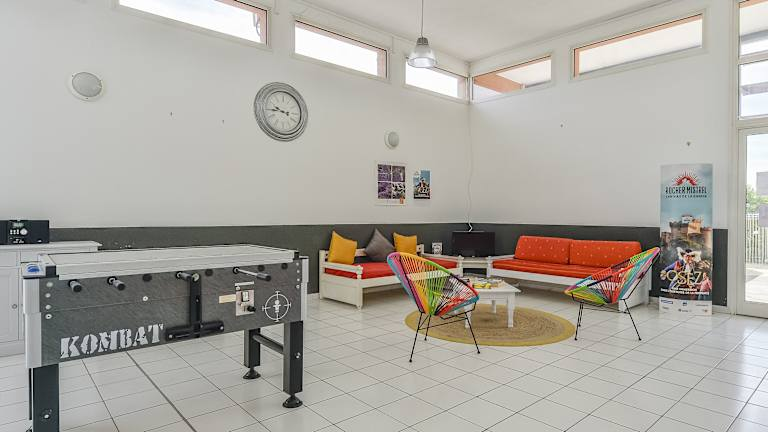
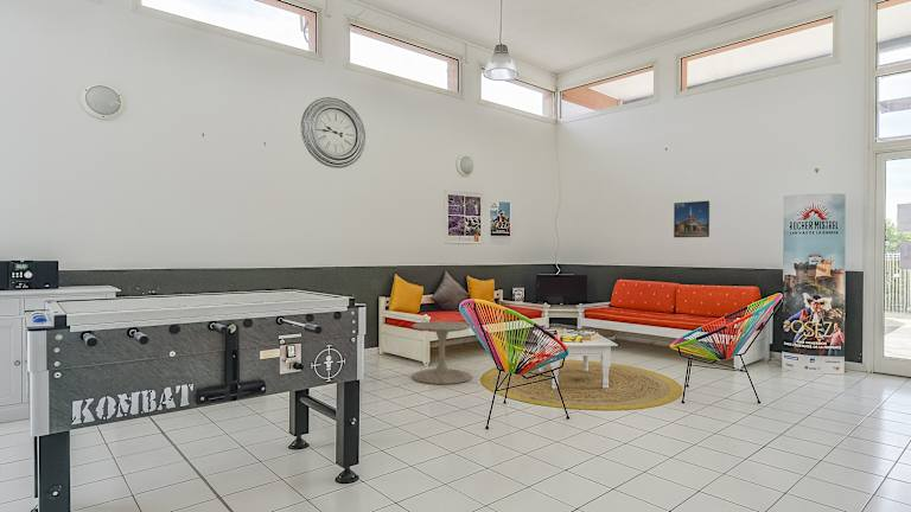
+ side table [410,320,473,385]
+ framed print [673,199,711,238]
